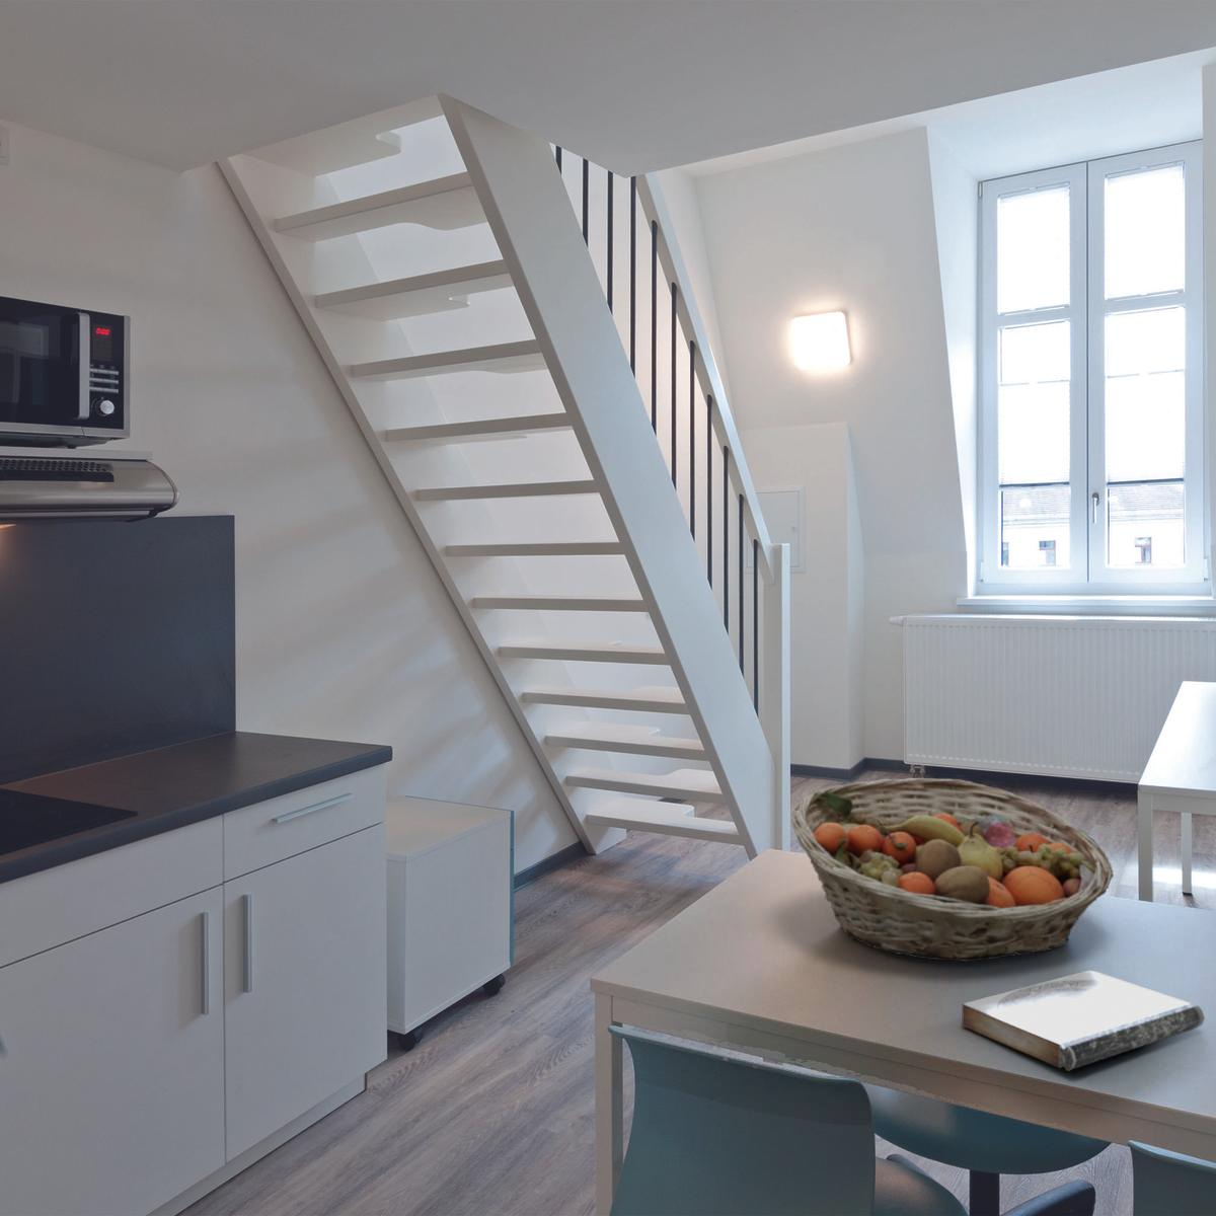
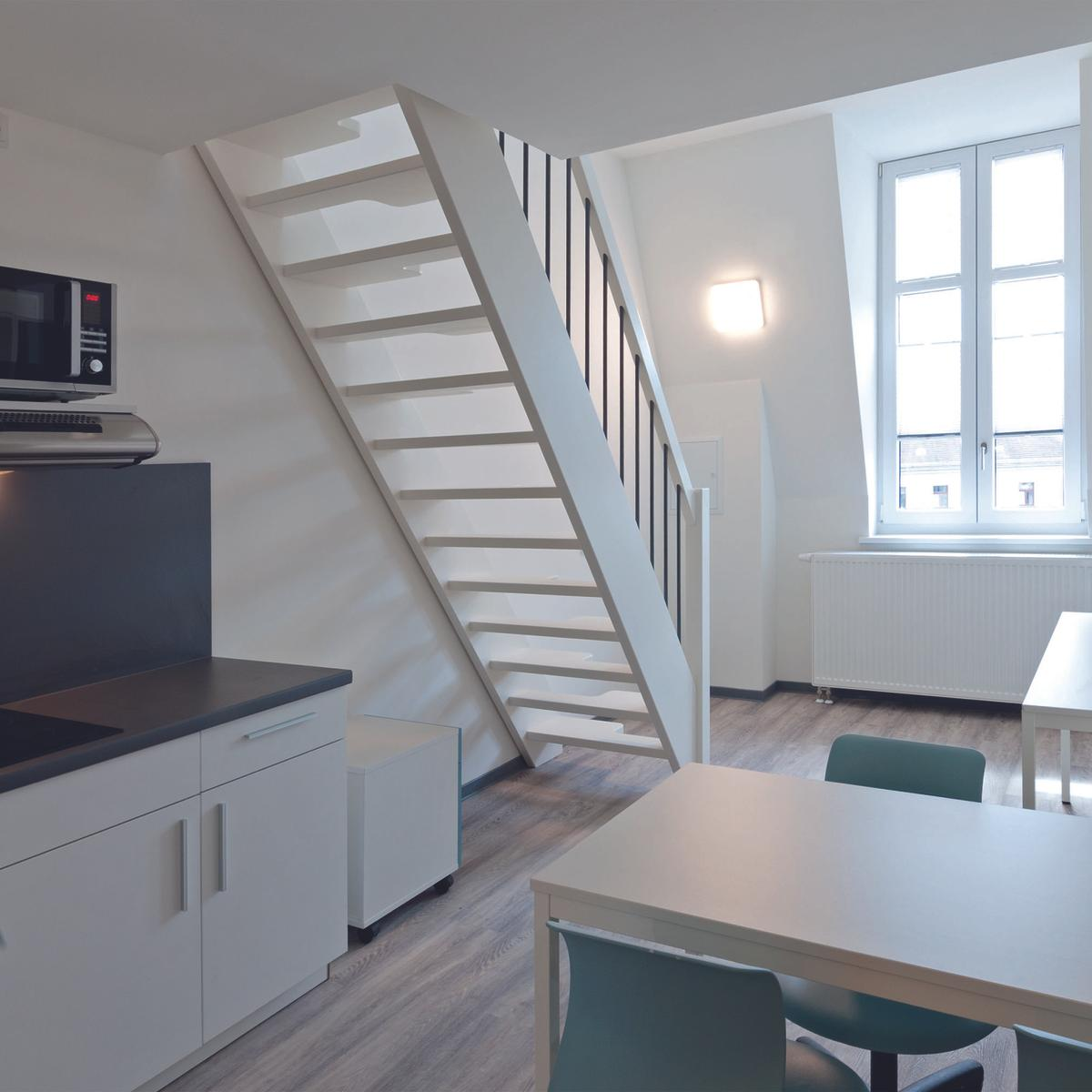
- fruit basket [791,777,1115,962]
- book [962,969,1206,1072]
